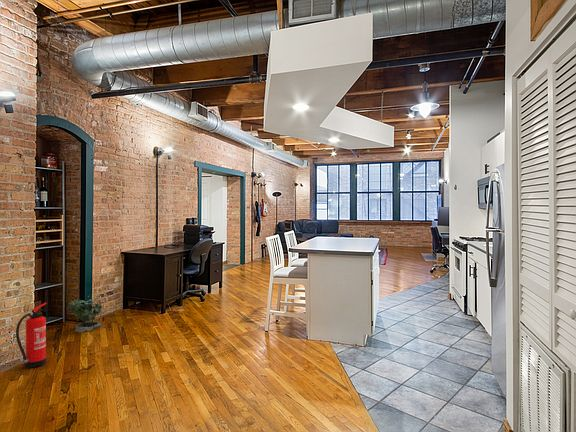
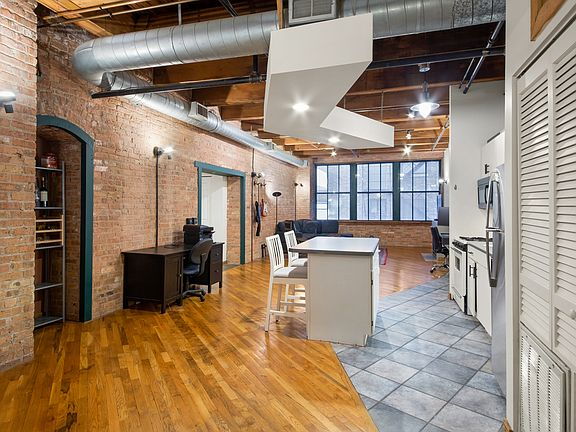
- fire extinguisher [15,302,48,369]
- potted plant [66,295,105,333]
